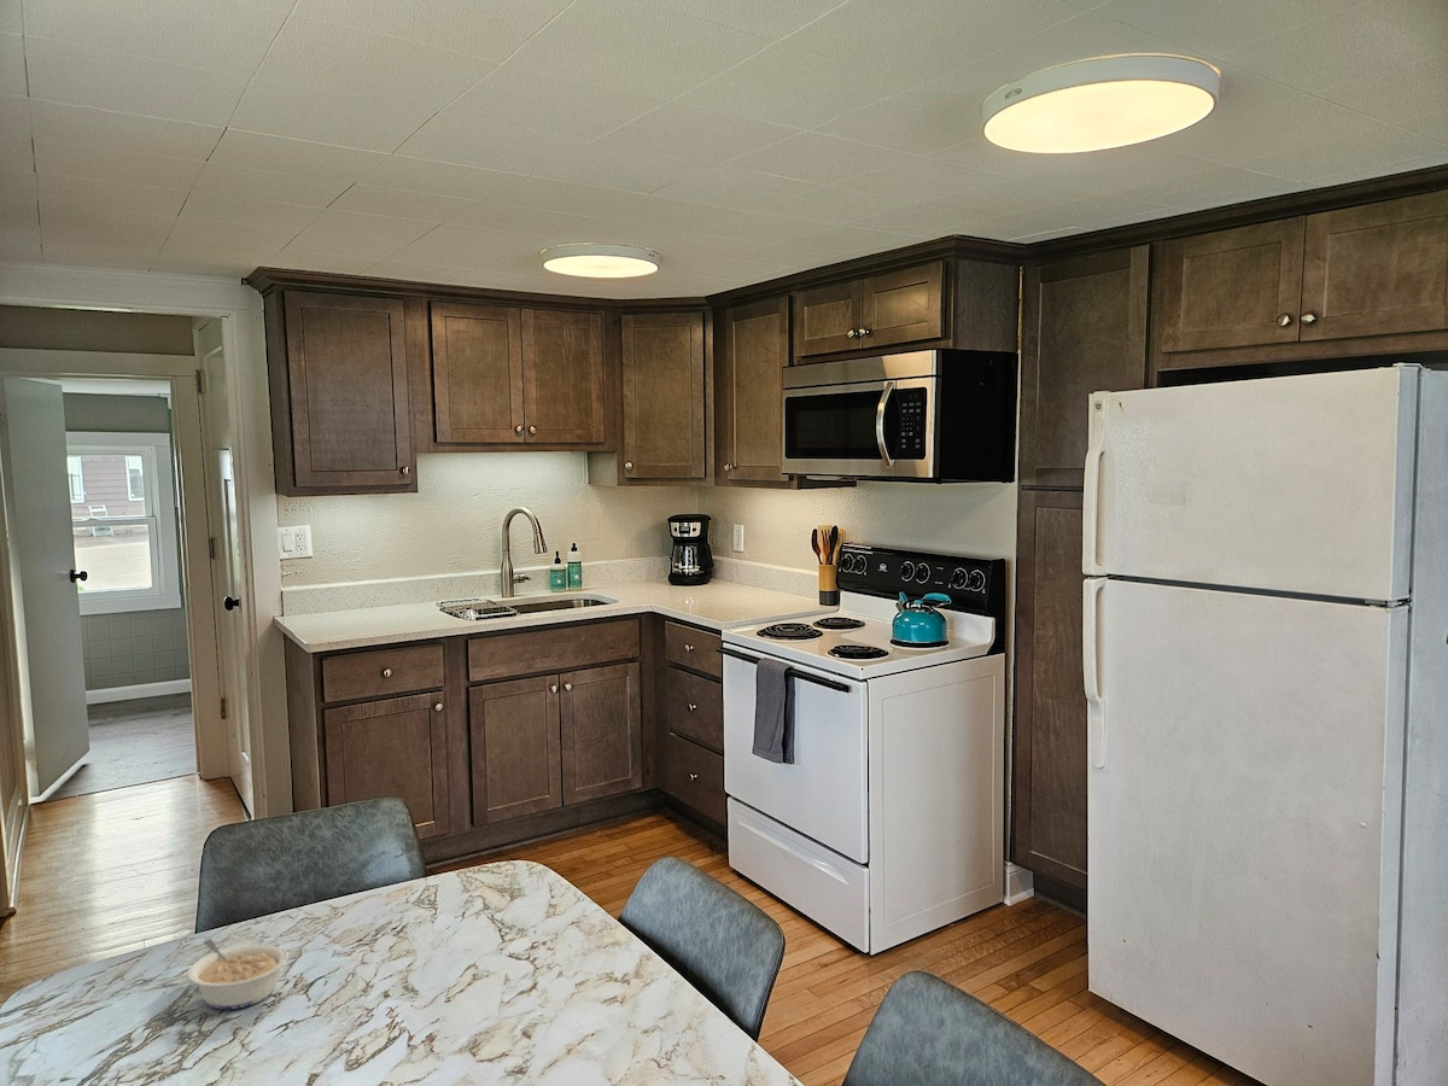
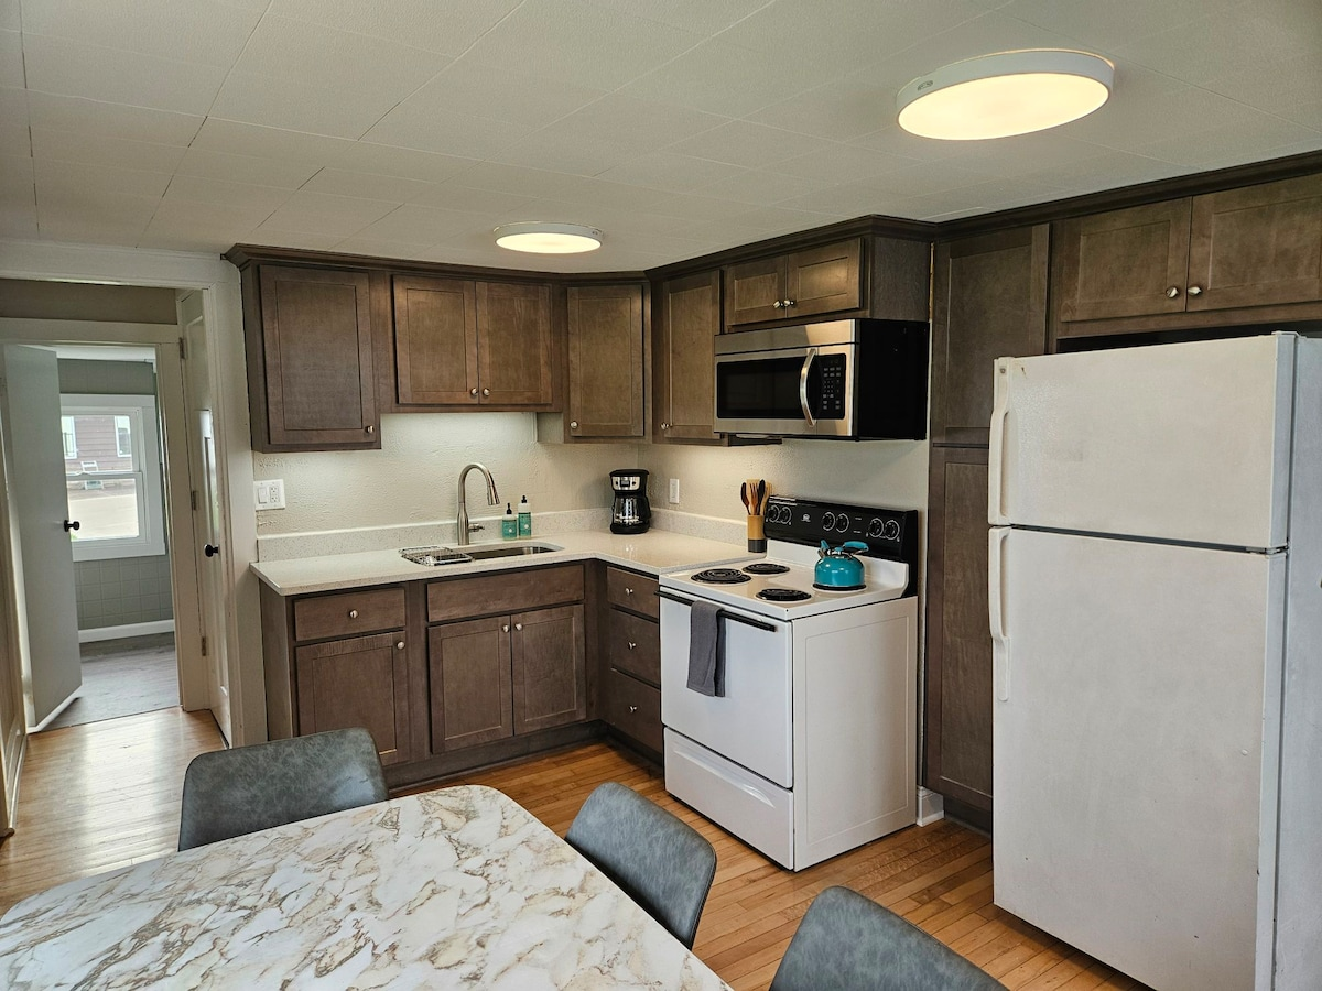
- legume [186,938,290,1010]
